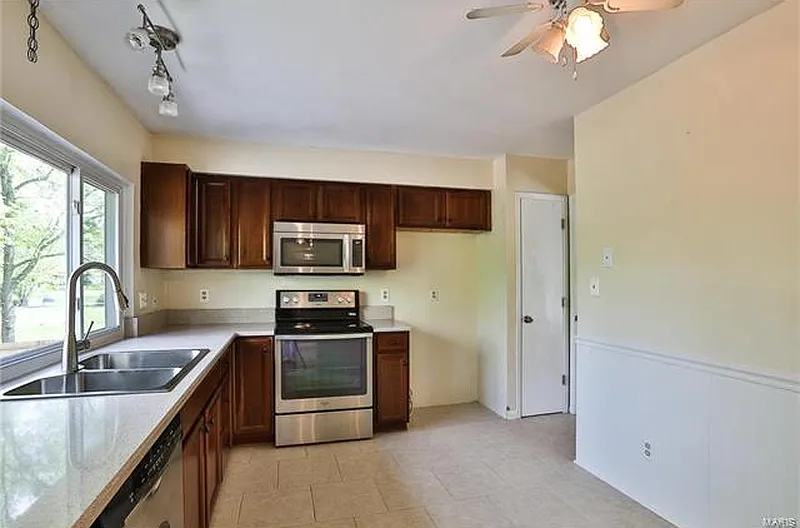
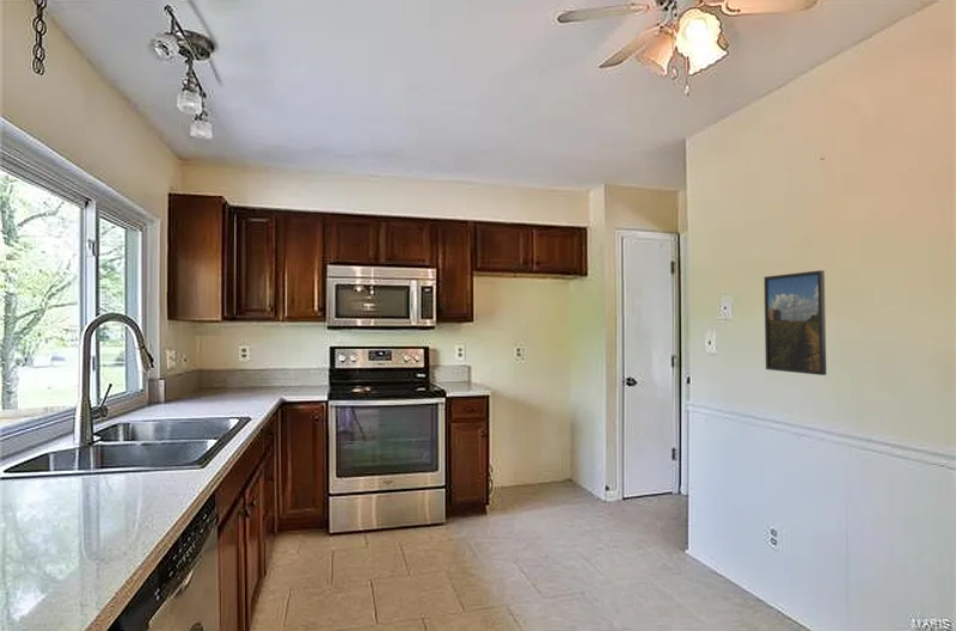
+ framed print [762,269,827,376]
